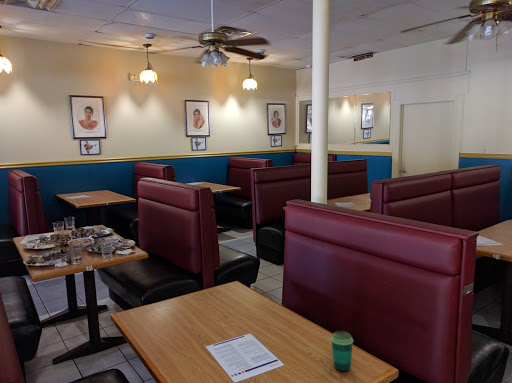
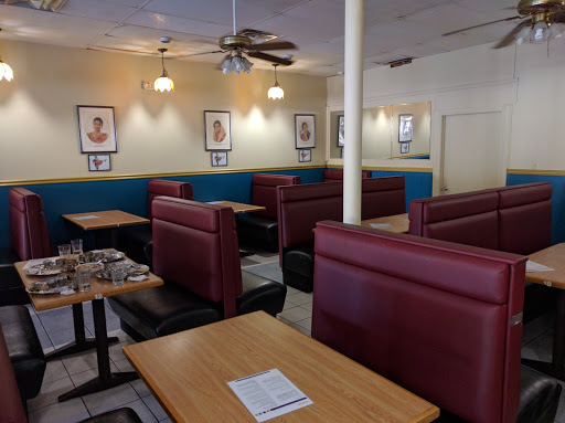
- cup [330,330,354,373]
